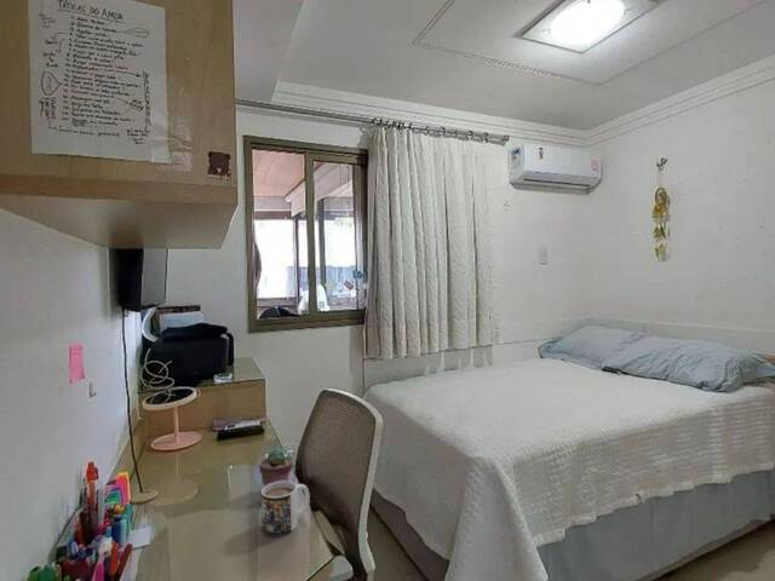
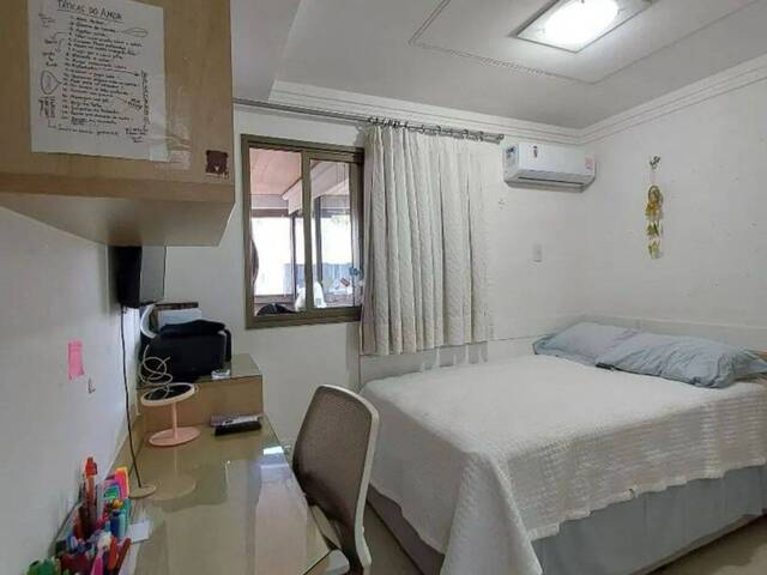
- mug [260,481,311,537]
- potted succulent [258,447,294,488]
